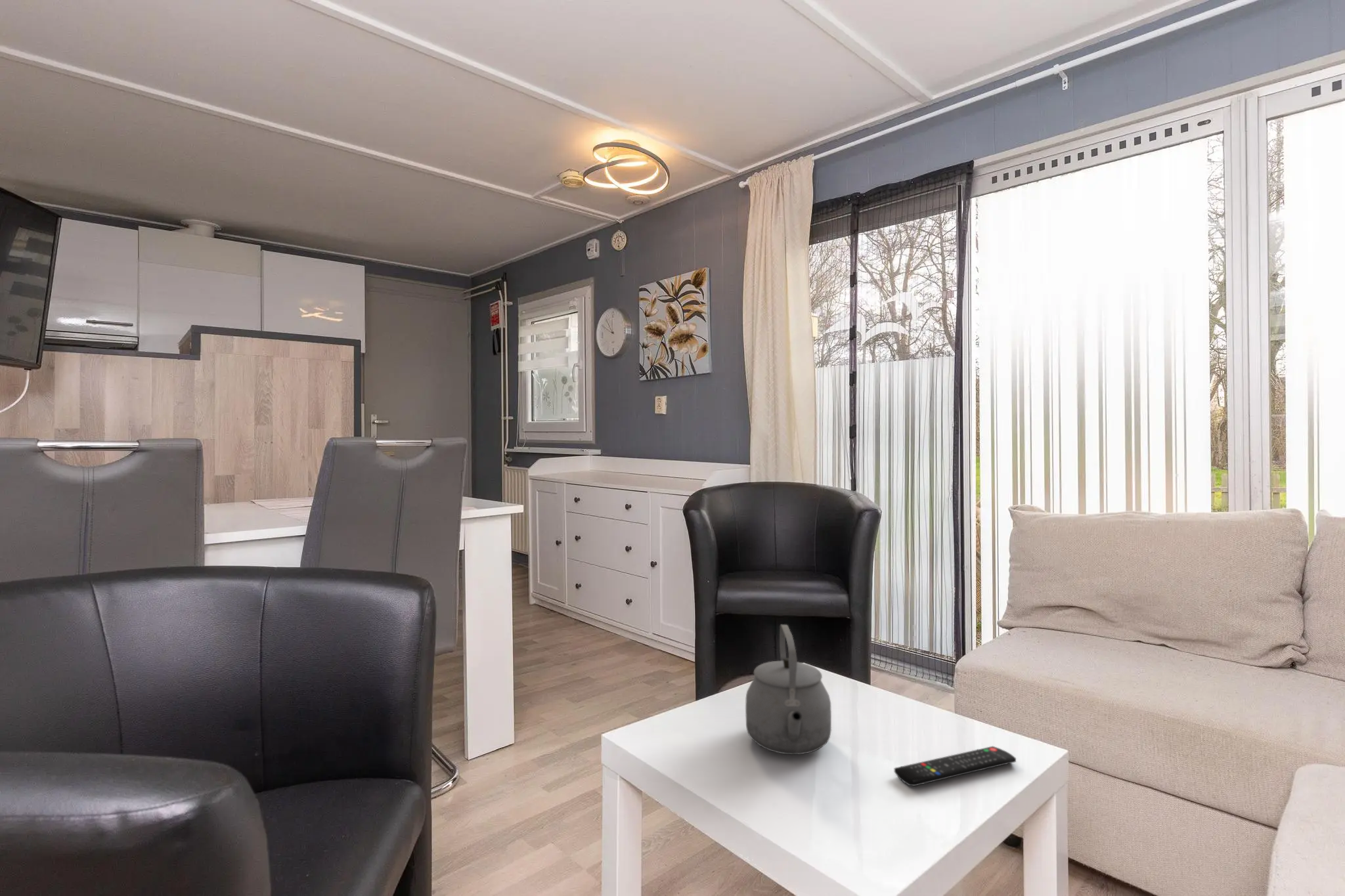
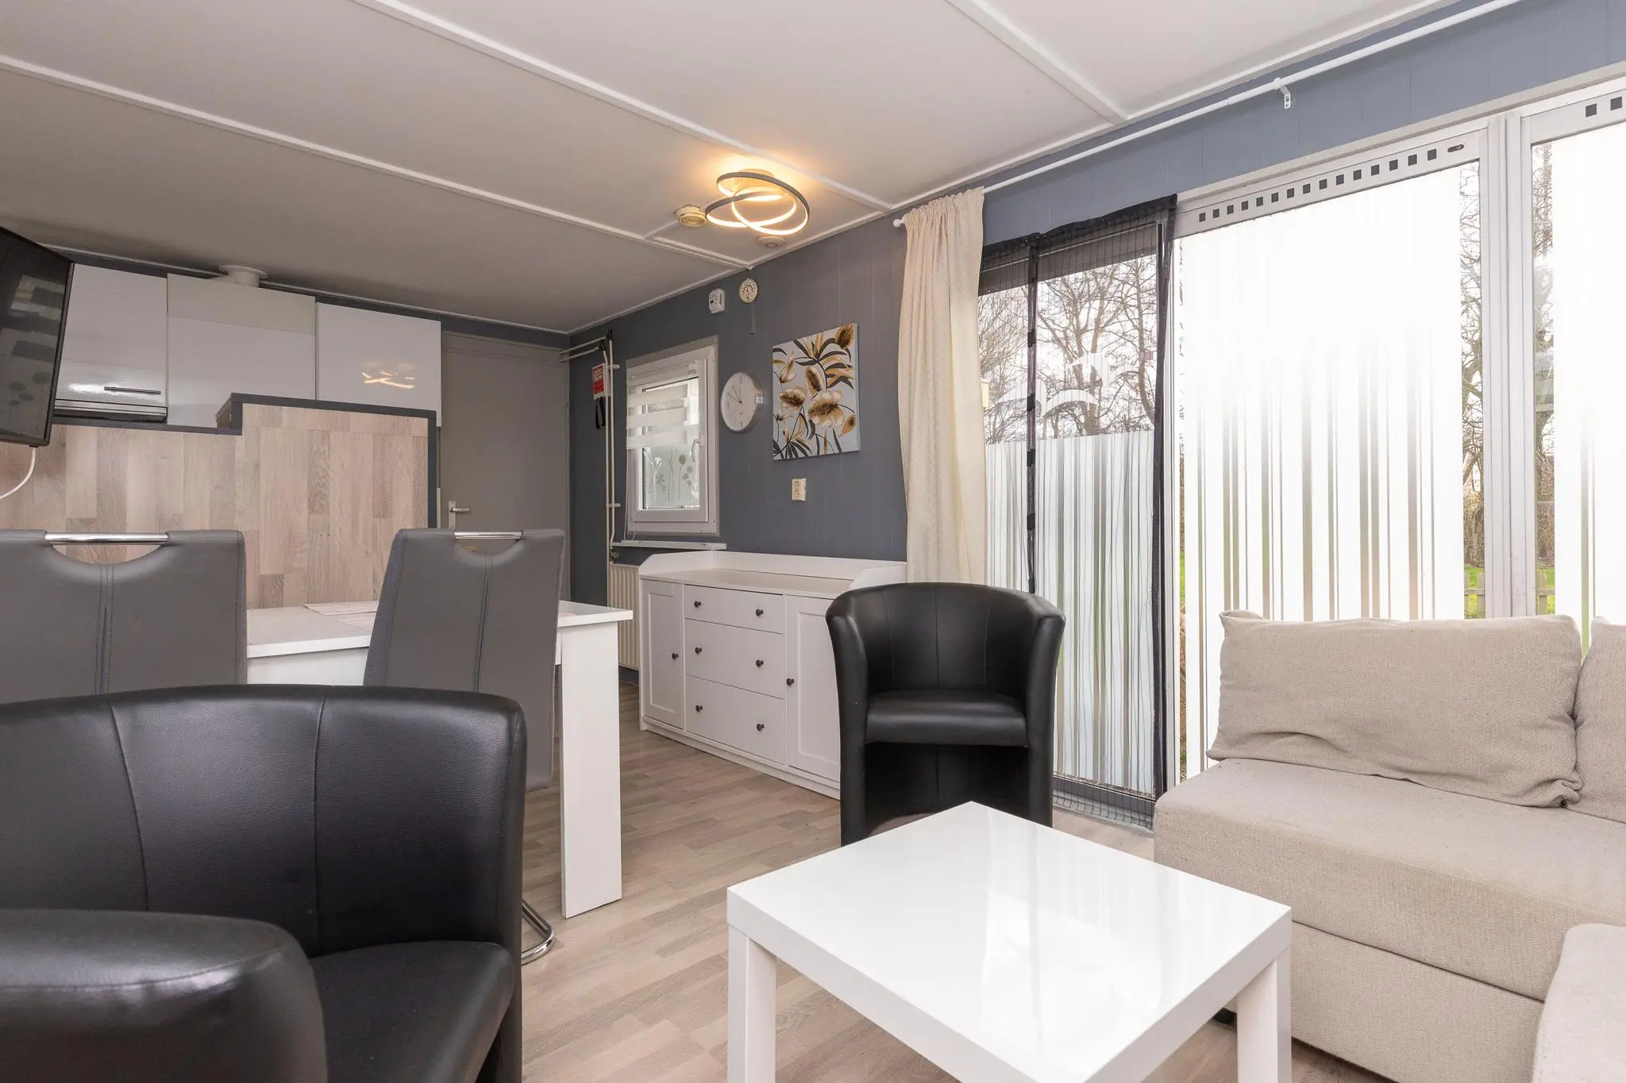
- tea kettle [745,624,832,756]
- remote control [894,746,1017,786]
